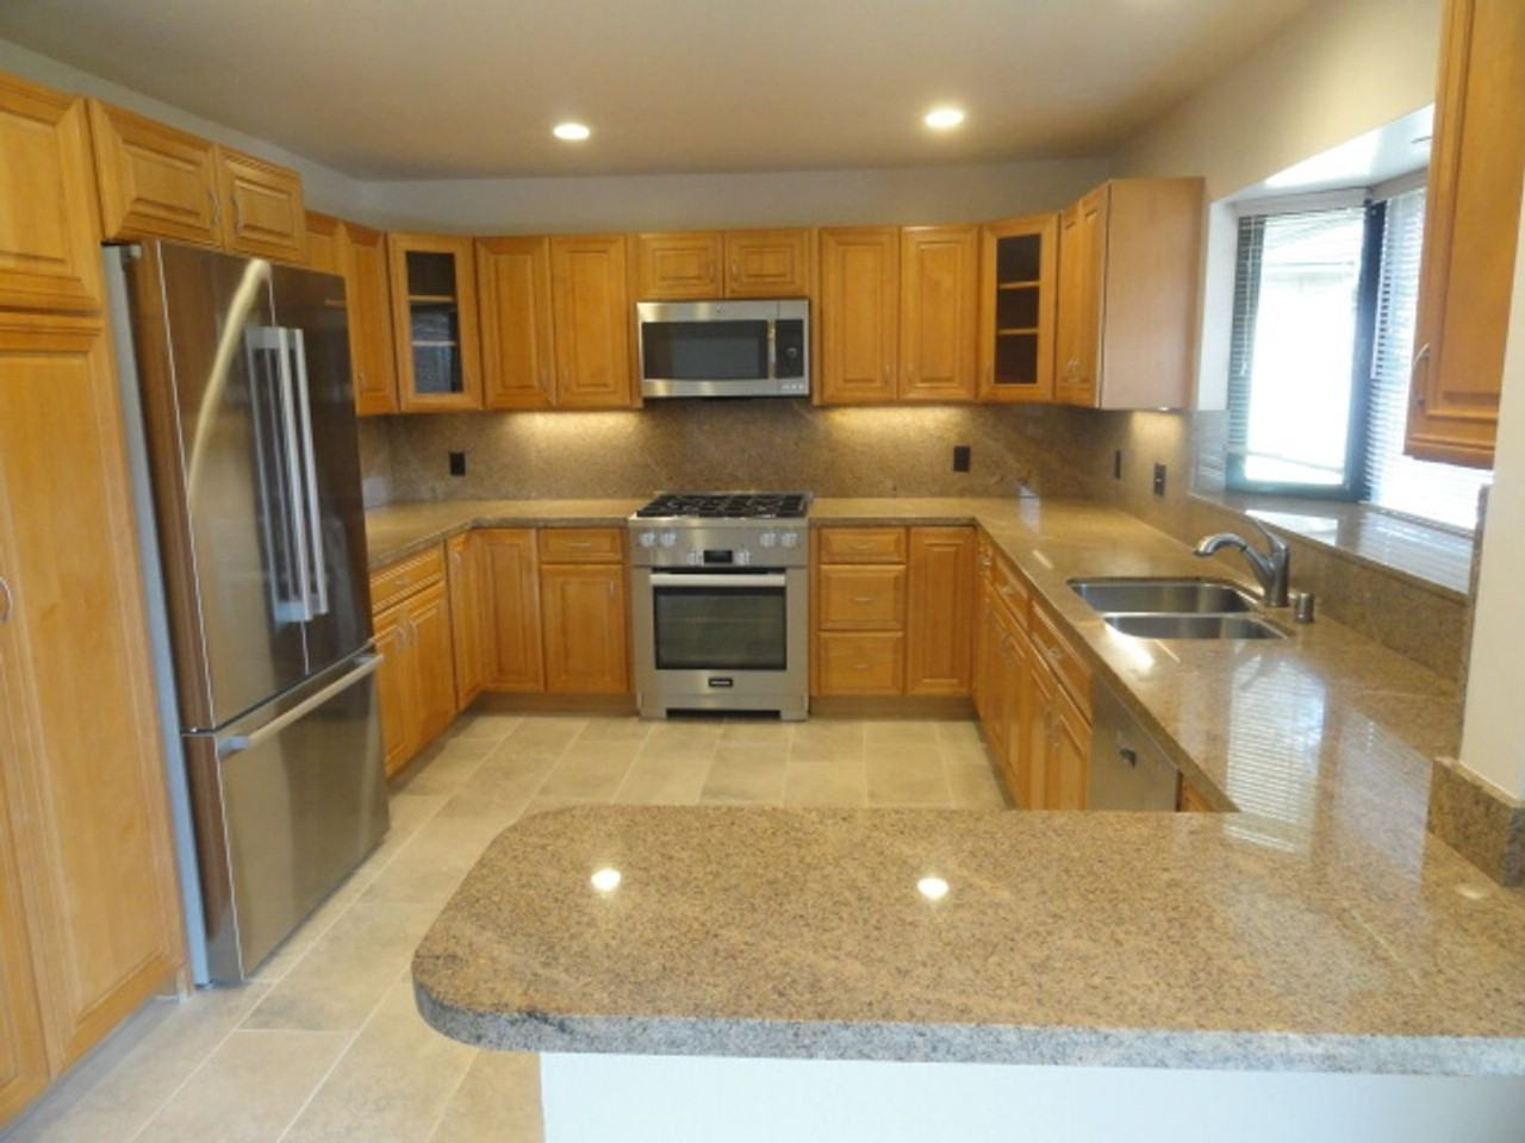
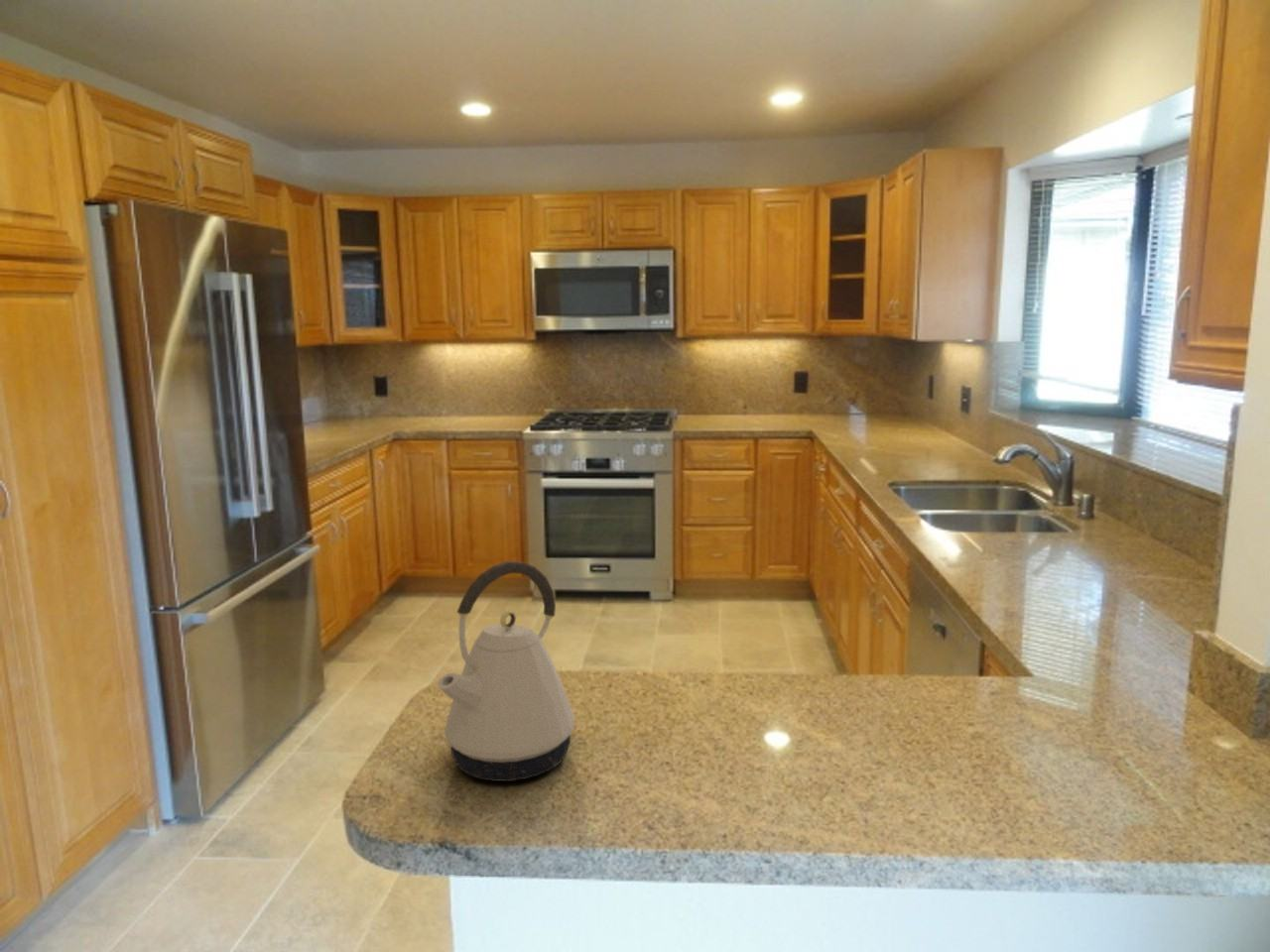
+ kettle [437,560,575,782]
